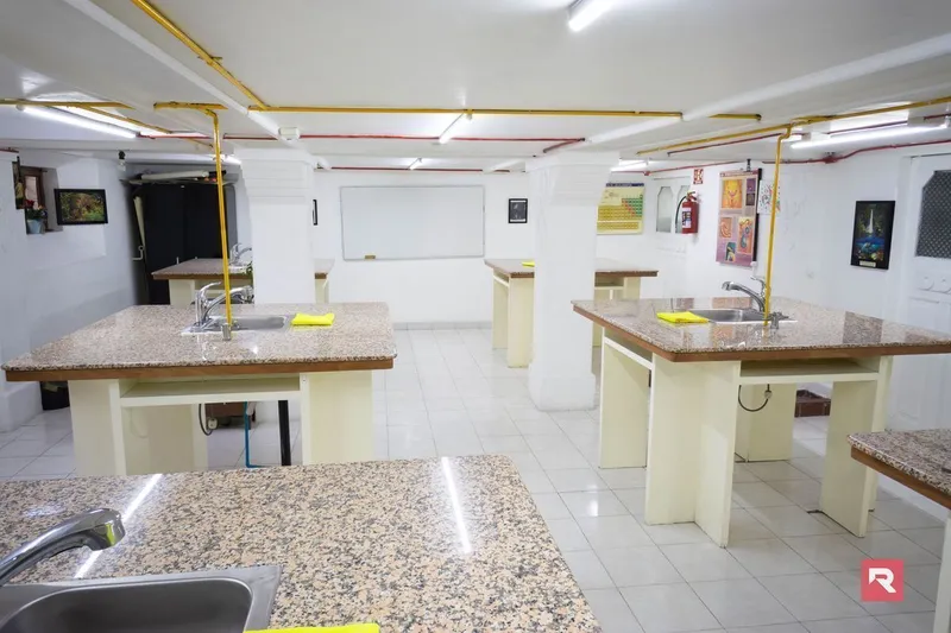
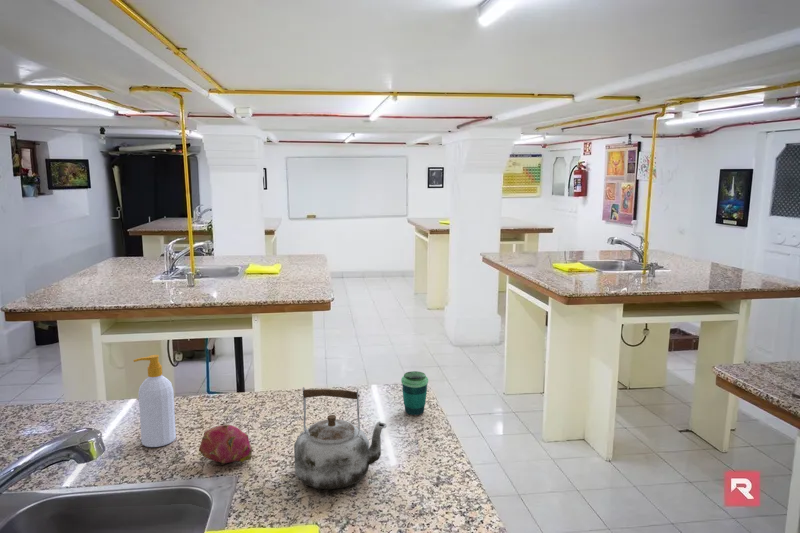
+ fruit [198,424,254,465]
+ cup [400,370,429,416]
+ soap bottle [132,354,177,448]
+ kettle [293,386,388,490]
